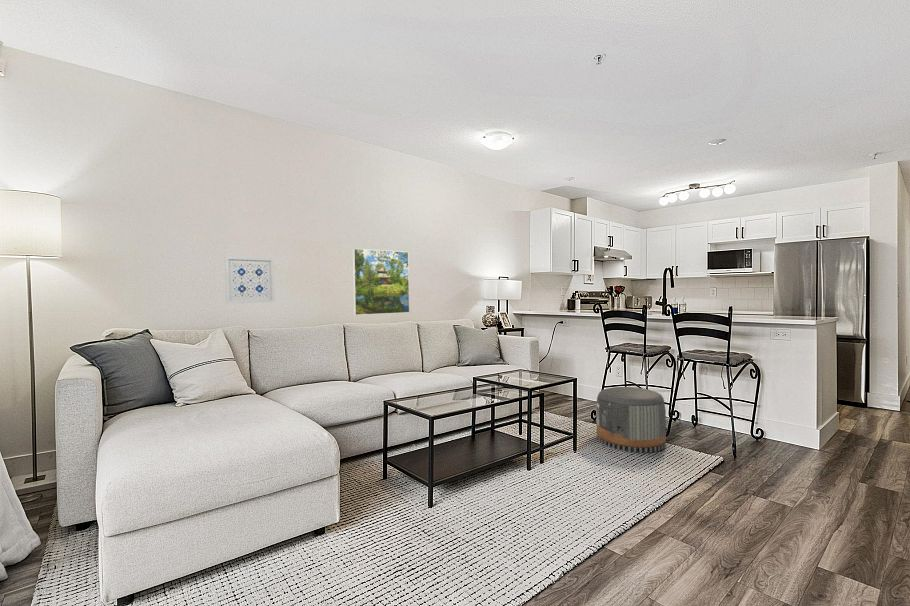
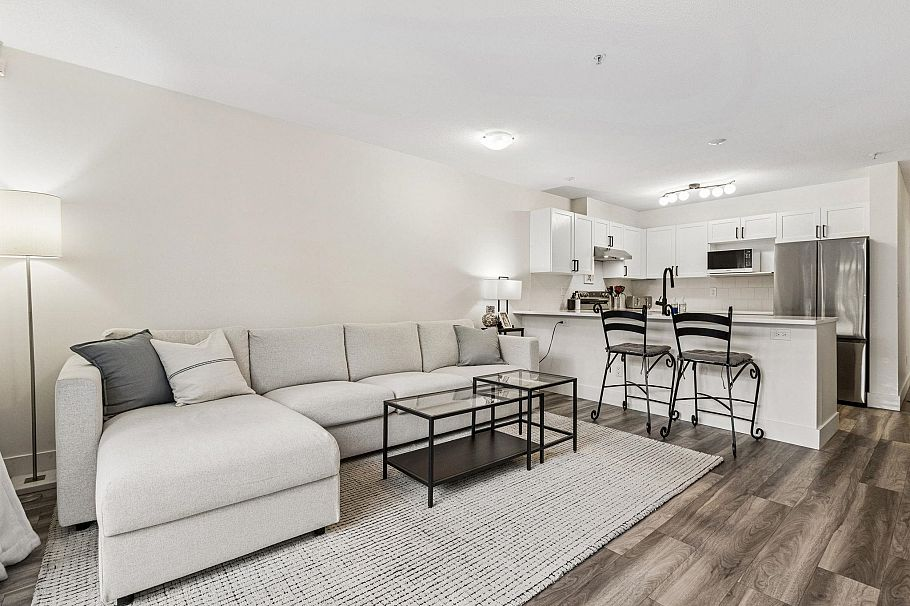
- wall art [224,255,276,304]
- pouf [595,386,667,454]
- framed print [351,247,410,316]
